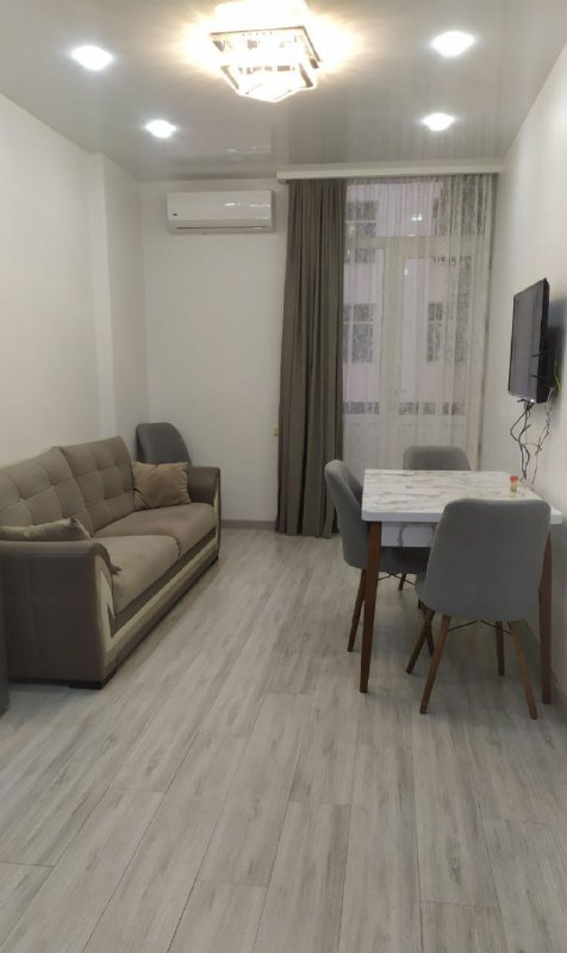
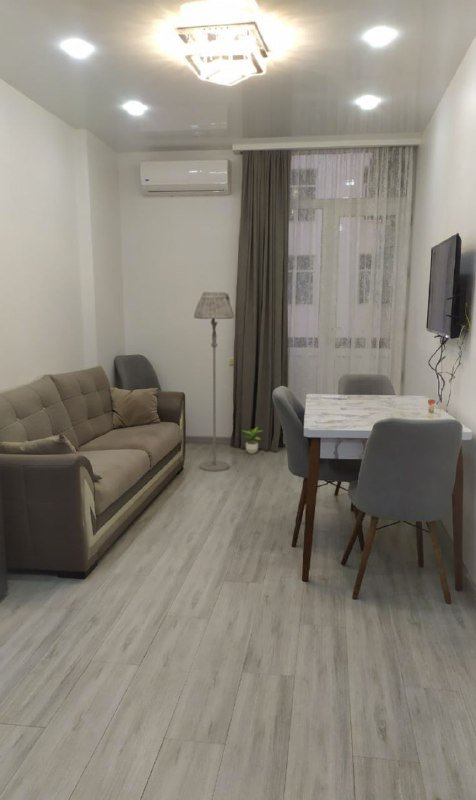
+ floor lamp [193,291,235,473]
+ potted plant [240,426,262,455]
